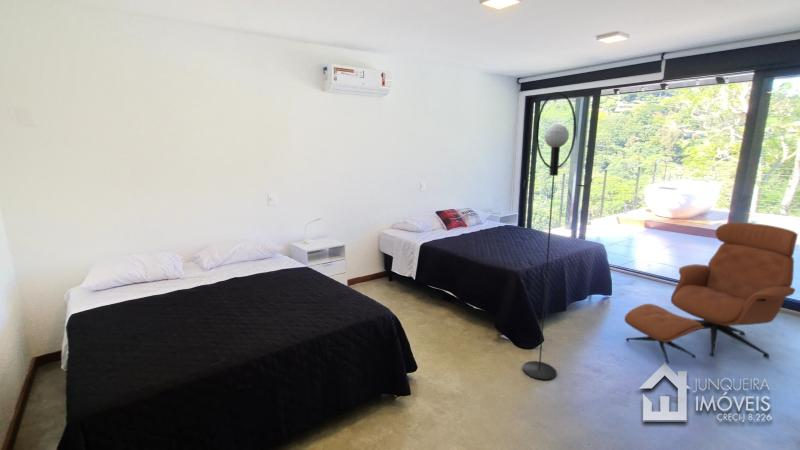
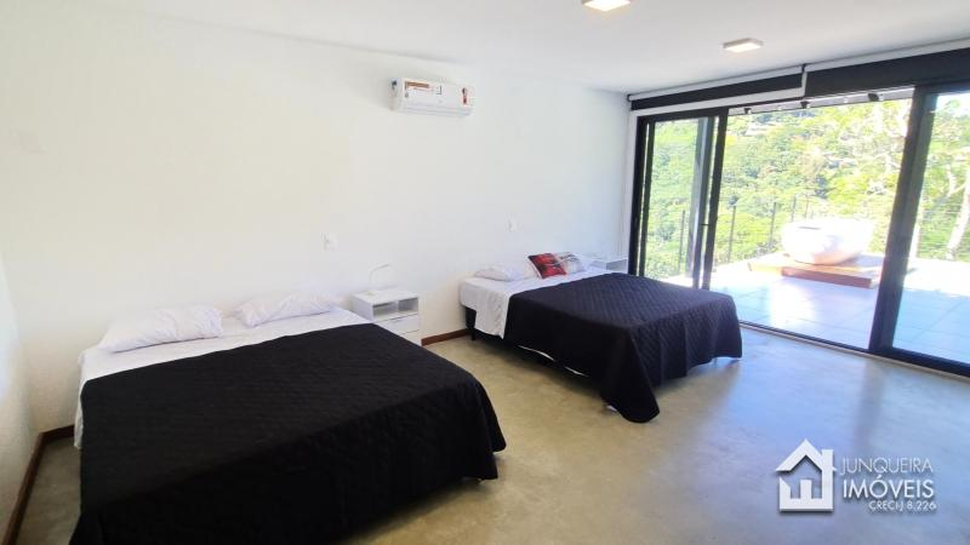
- floor lamp [522,91,577,381]
- lounge chair [623,222,799,364]
